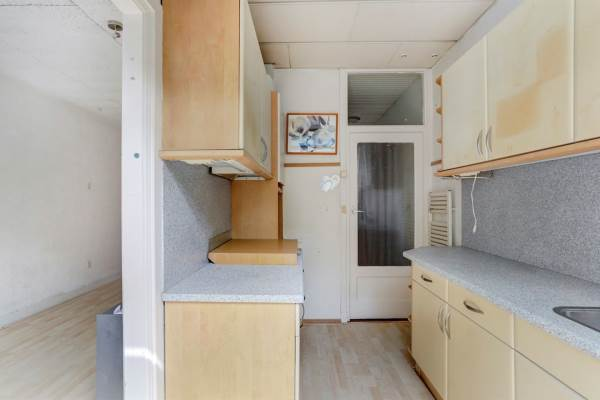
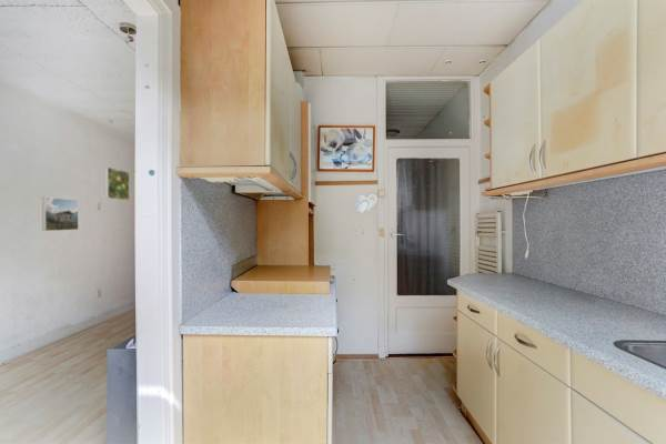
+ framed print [41,196,80,232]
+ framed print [104,167,131,202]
